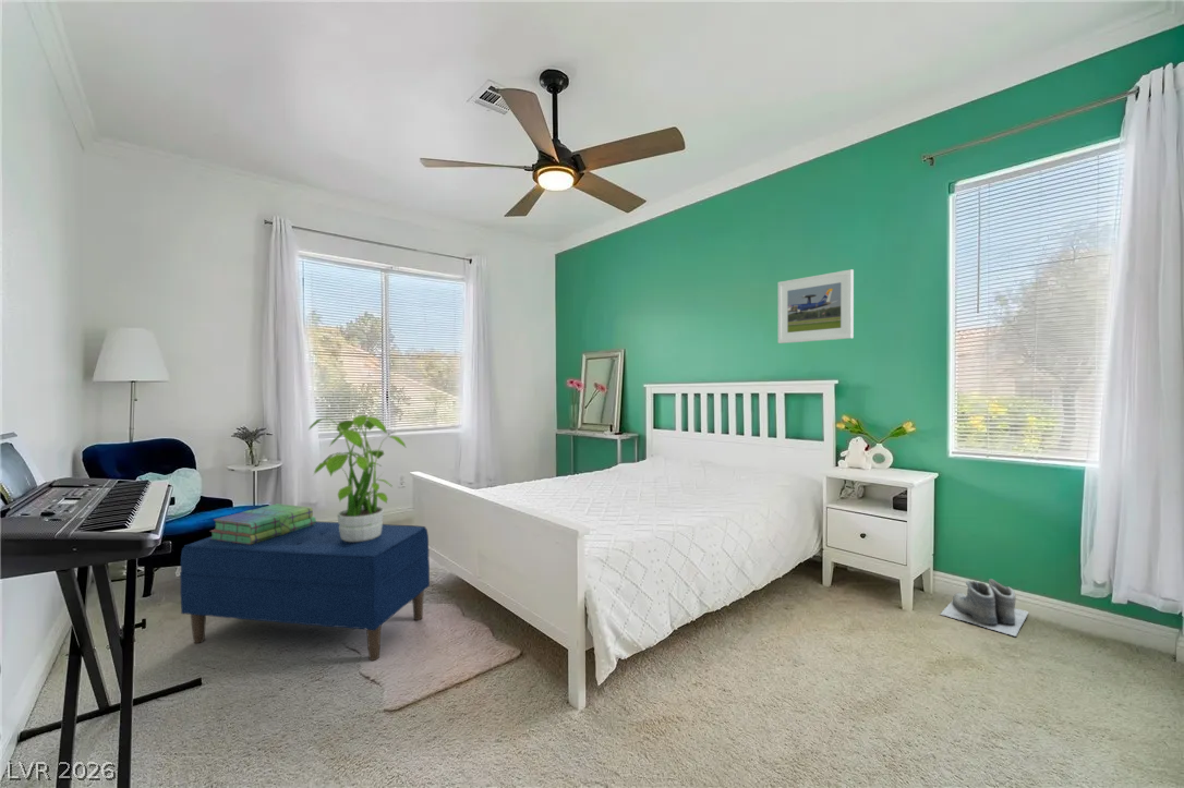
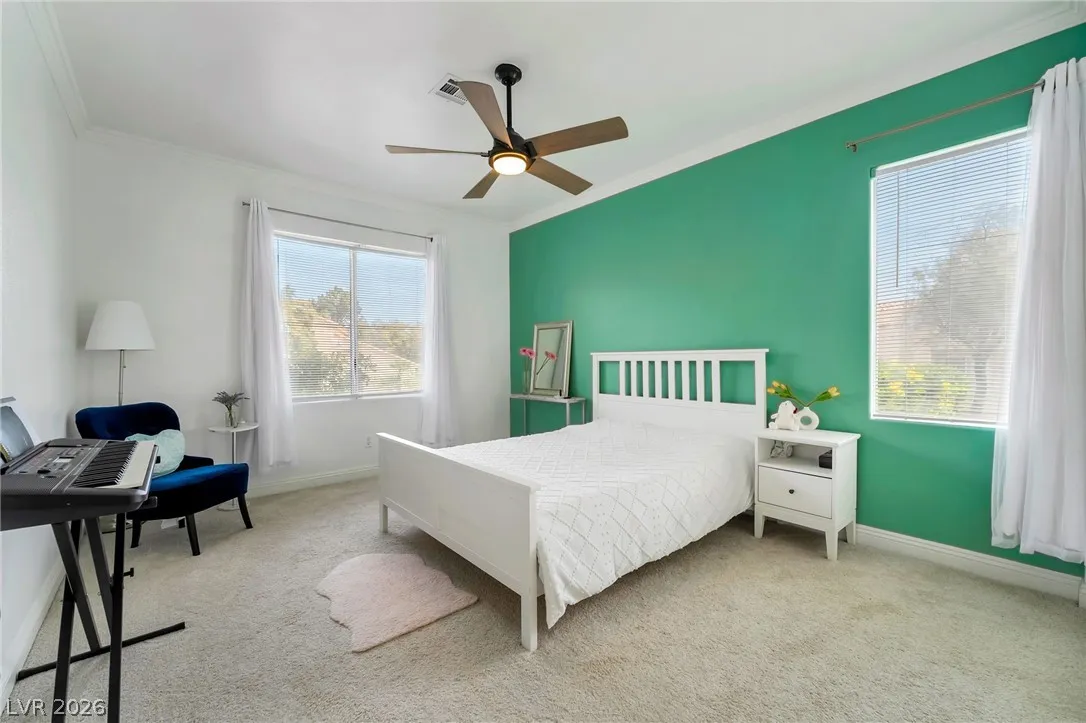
- boots [939,578,1030,638]
- stack of books [209,502,317,545]
- potted plant [307,412,407,542]
- bench [179,520,431,662]
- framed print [777,268,855,344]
